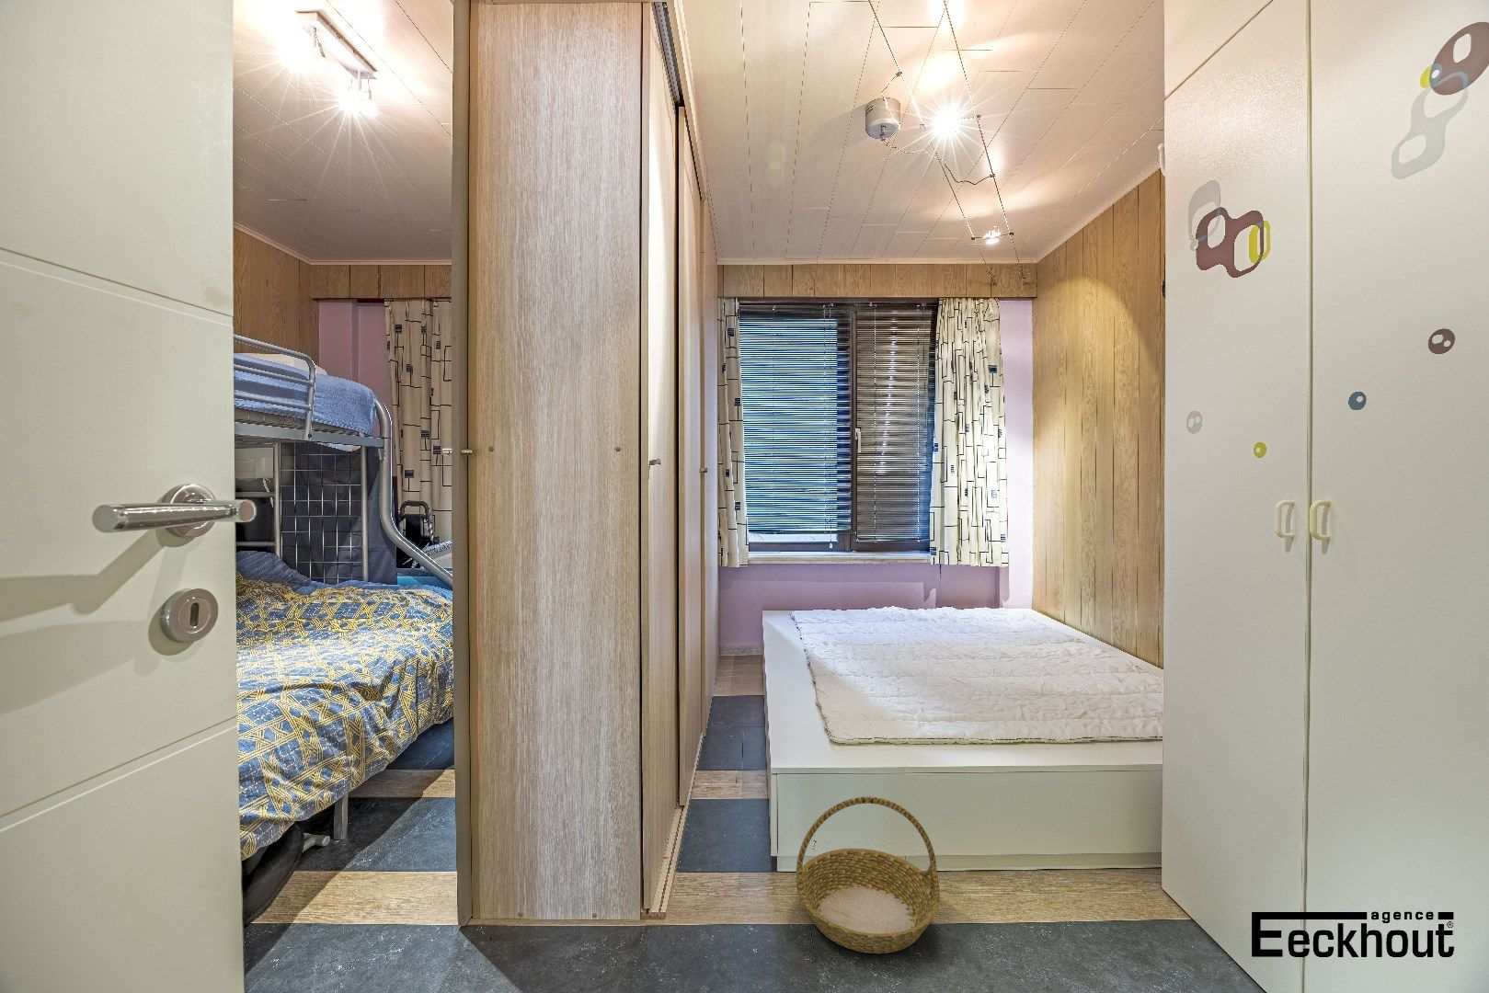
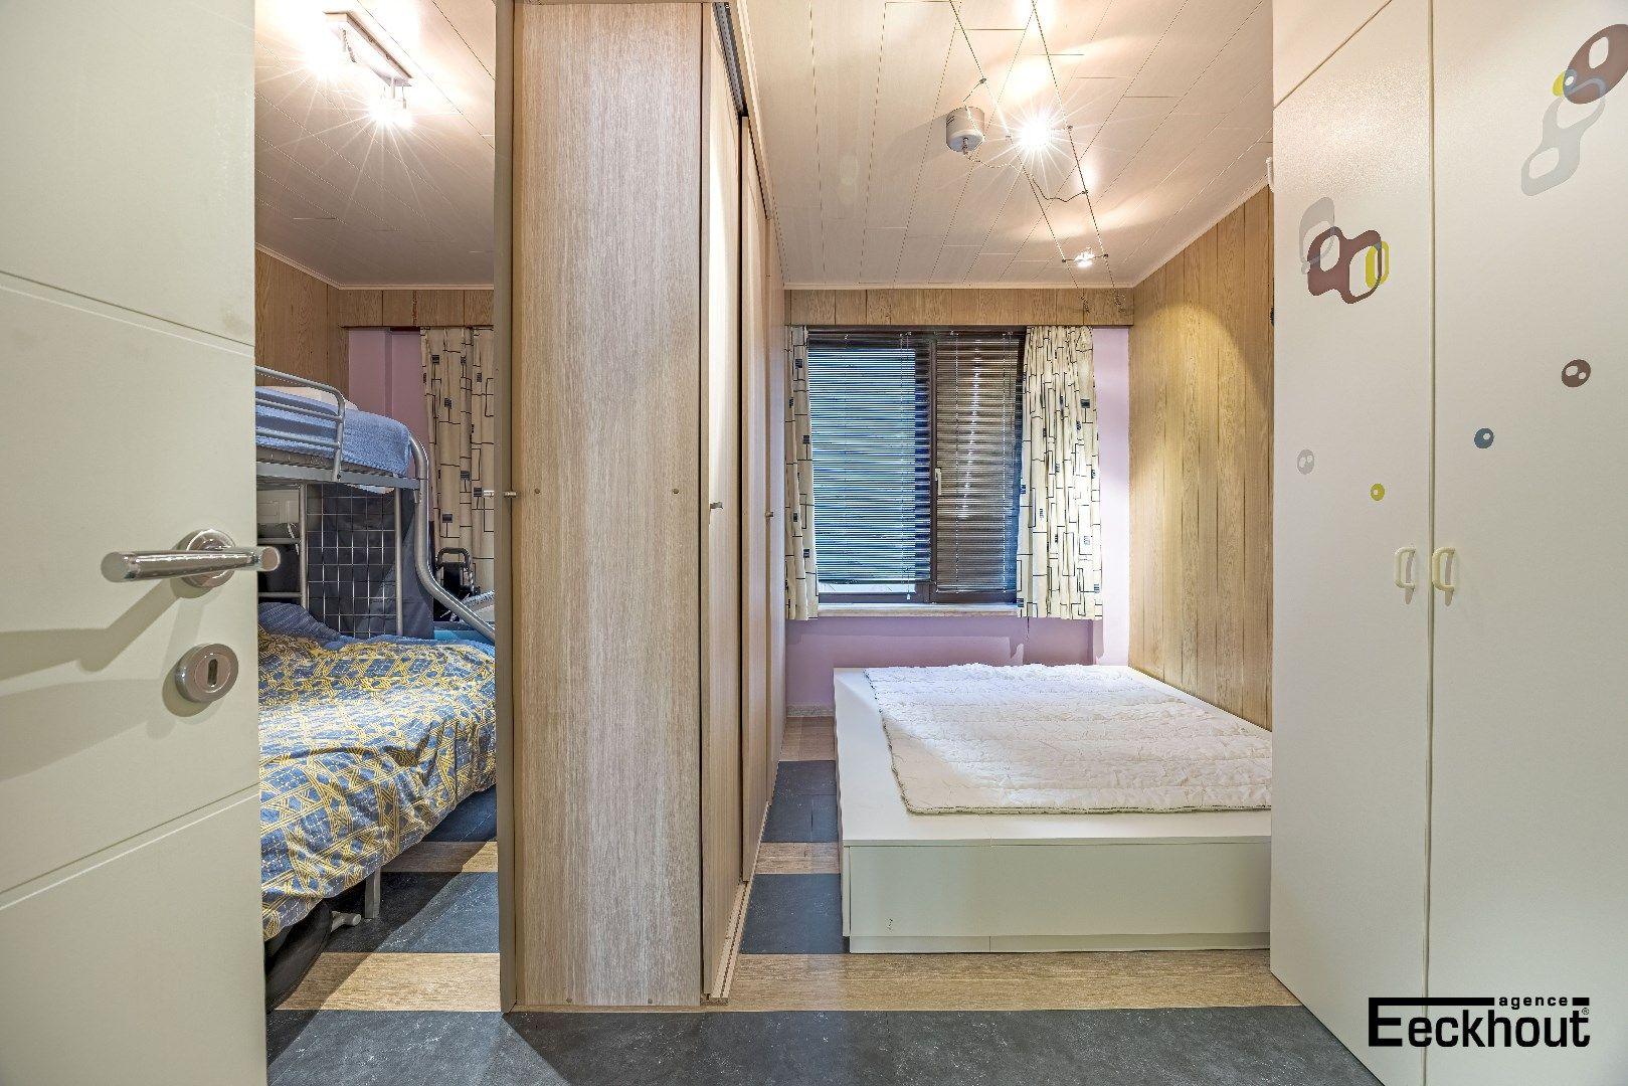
- basket [796,796,941,954]
